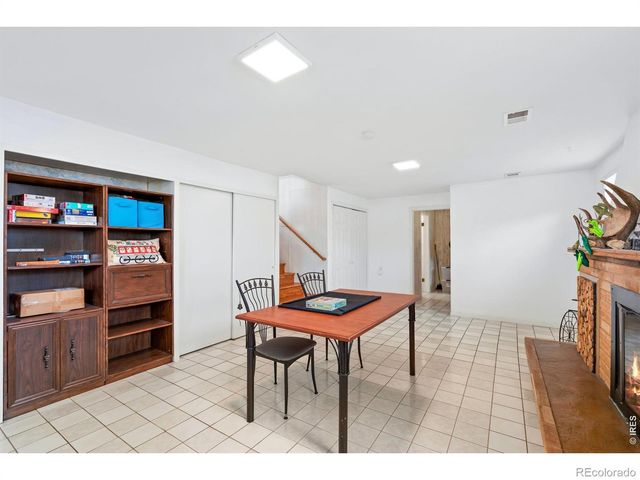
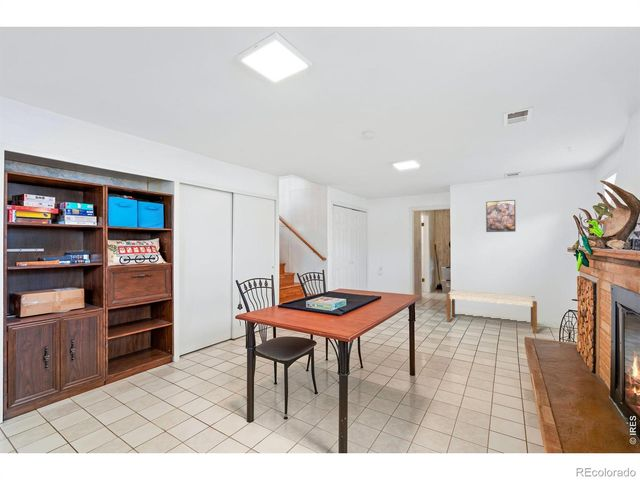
+ bench [446,289,538,335]
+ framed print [485,199,517,233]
